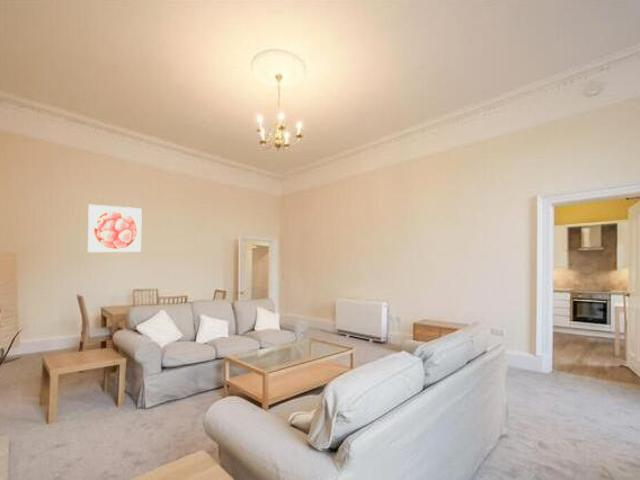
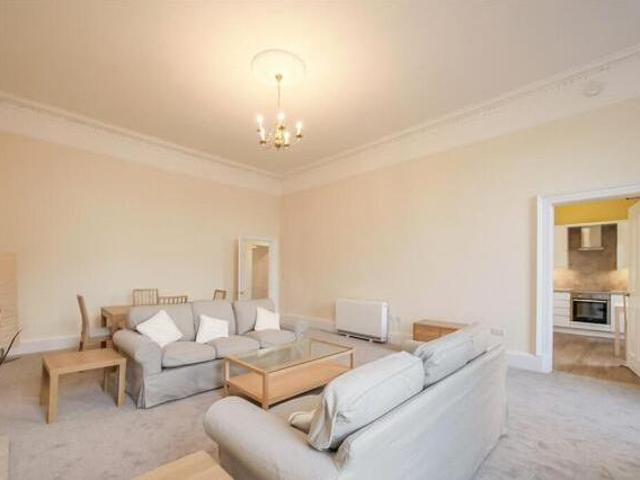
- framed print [87,204,143,253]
